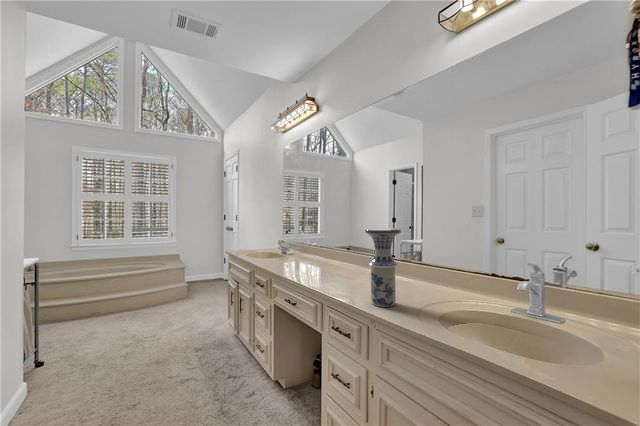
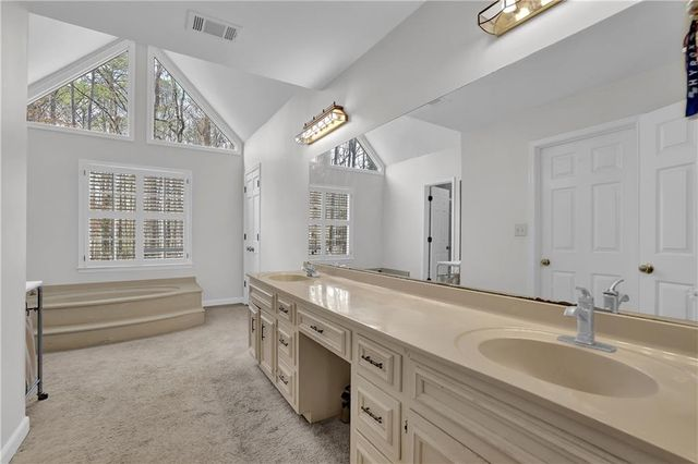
- vase [364,227,402,308]
